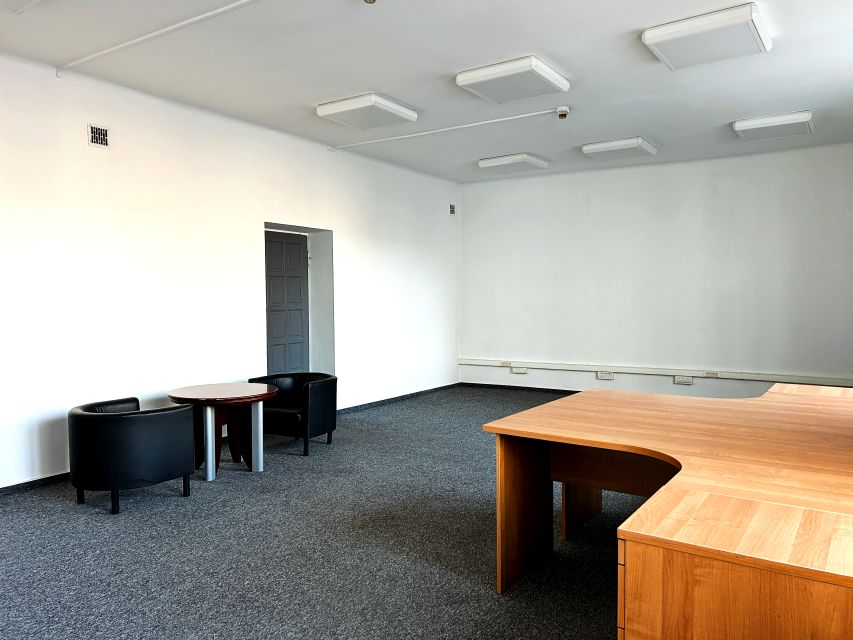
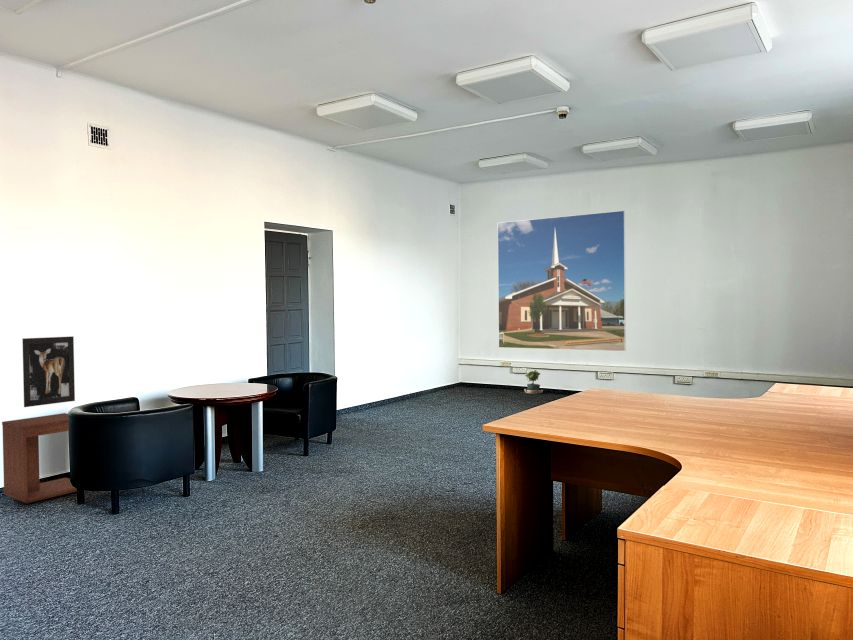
+ potted plant [524,369,544,395]
+ side table [1,412,78,504]
+ wall art [21,335,76,408]
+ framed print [497,210,627,352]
